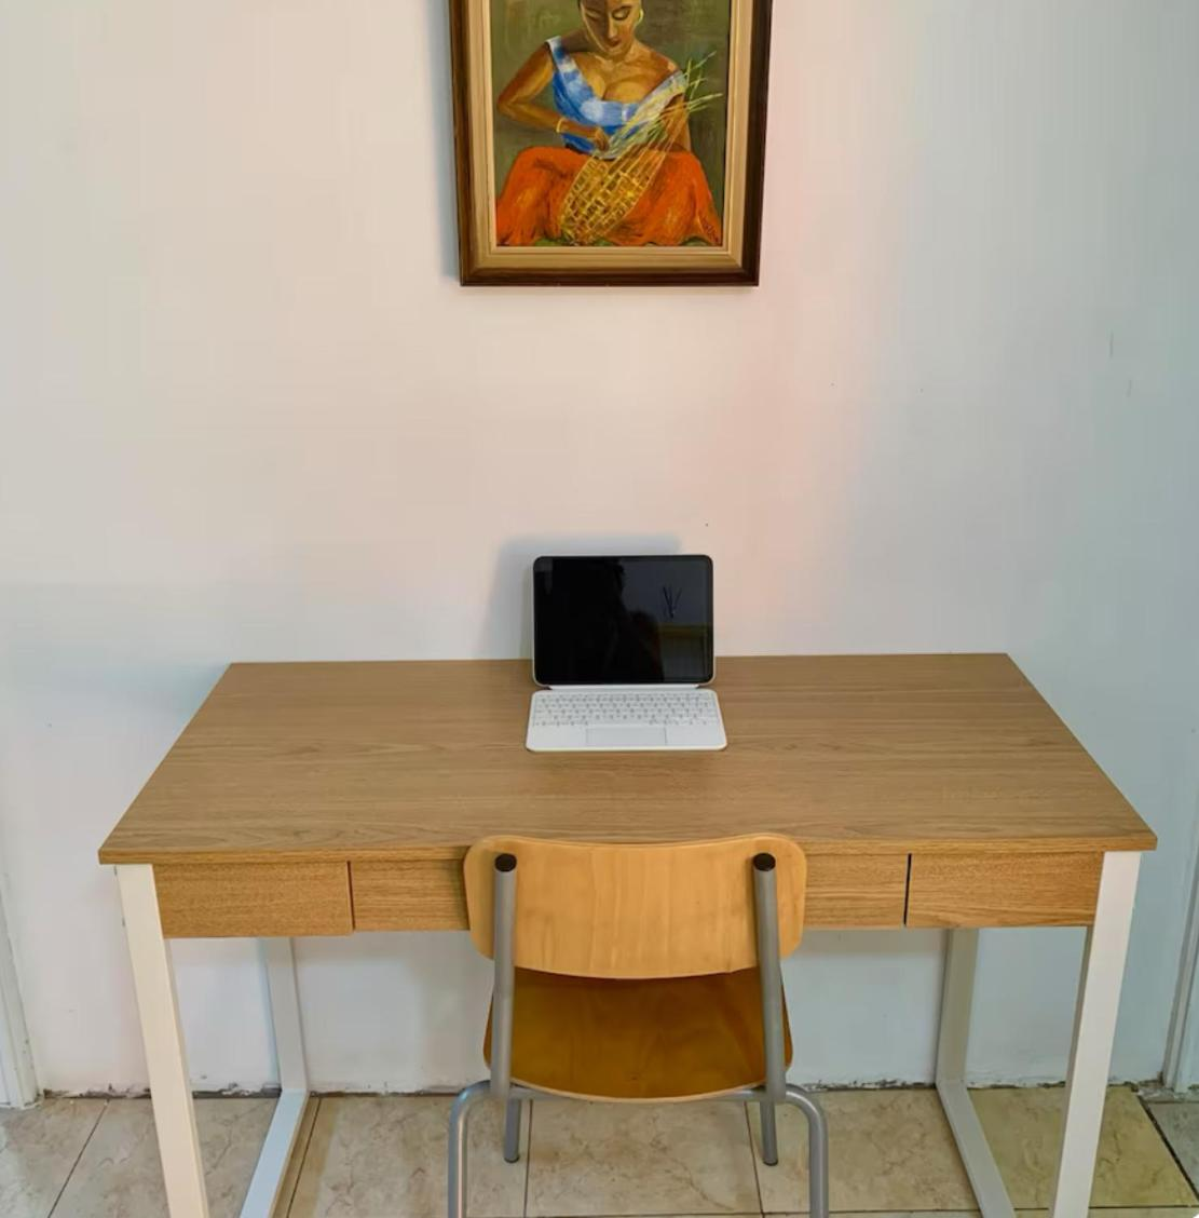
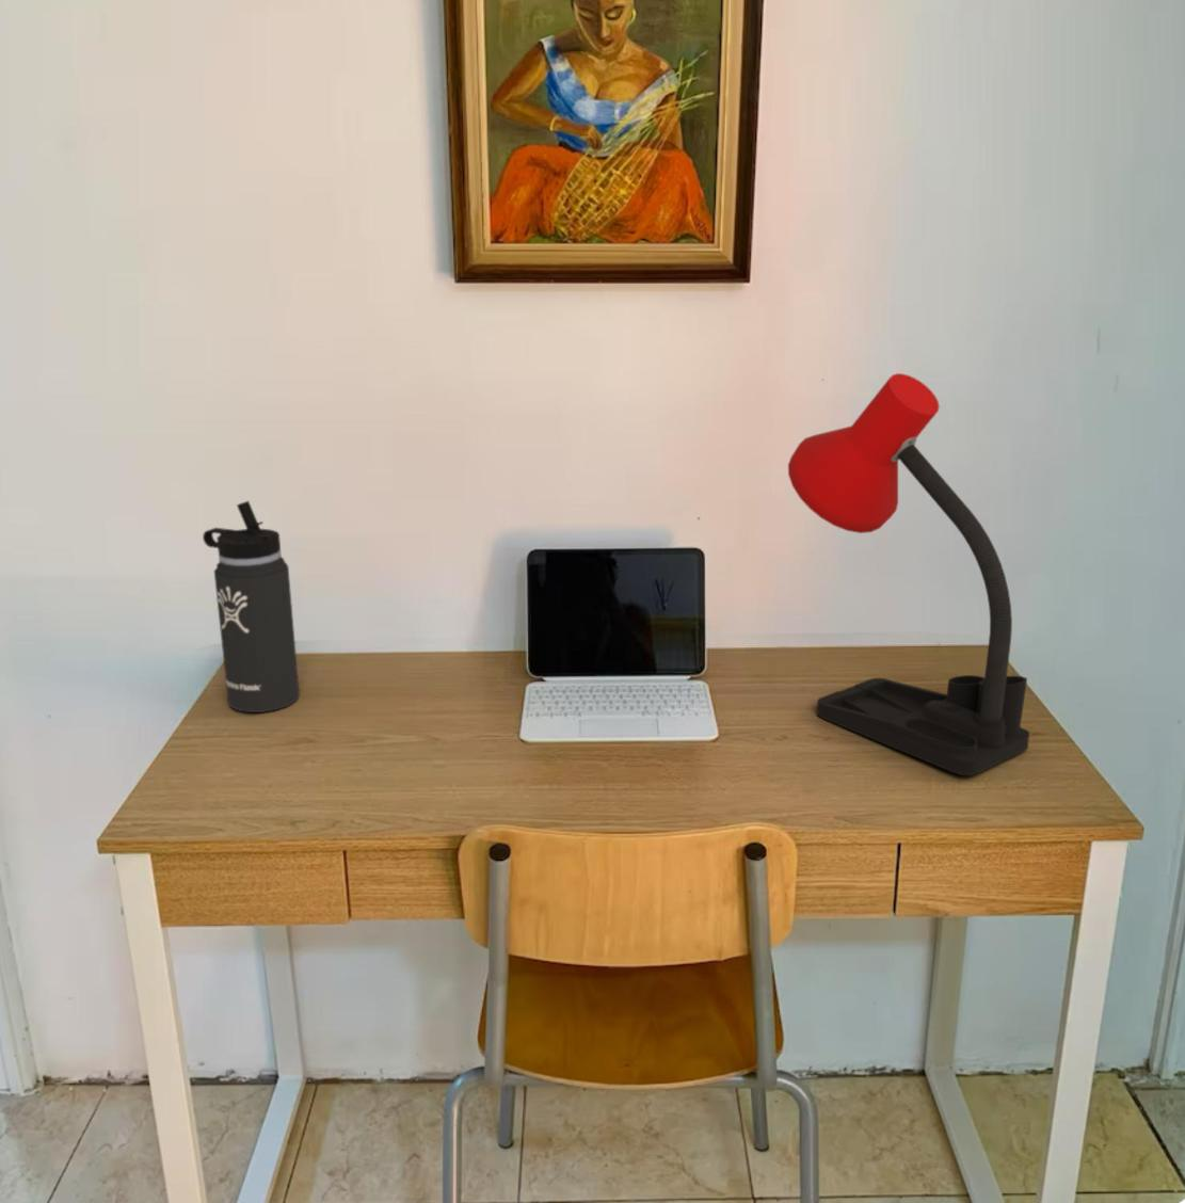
+ thermos bottle [202,500,301,714]
+ desk lamp [787,372,1030,777]
